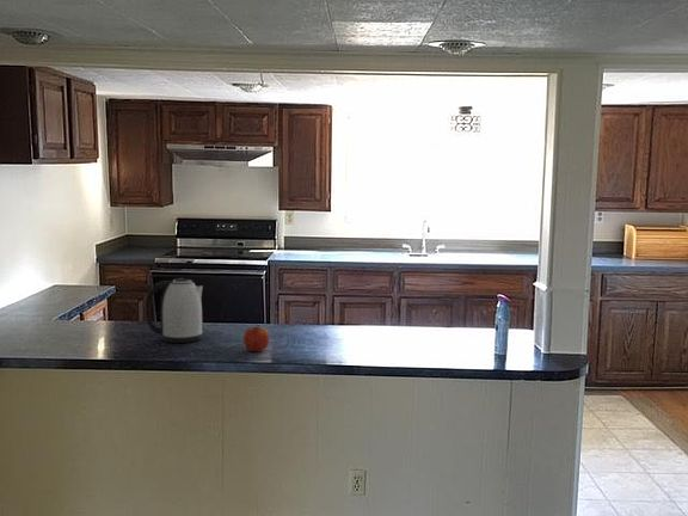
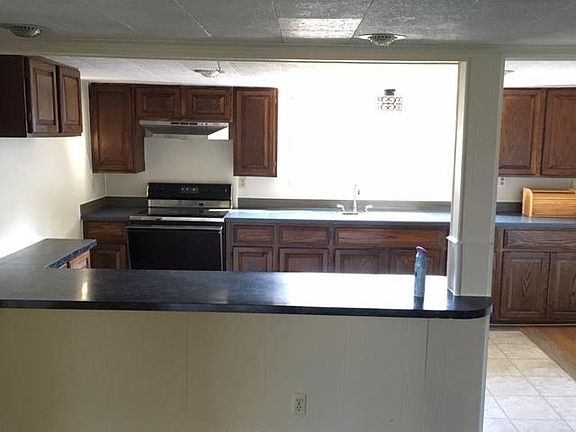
- apple [242,324,270,352]
- kettle [145,277,204,344]
